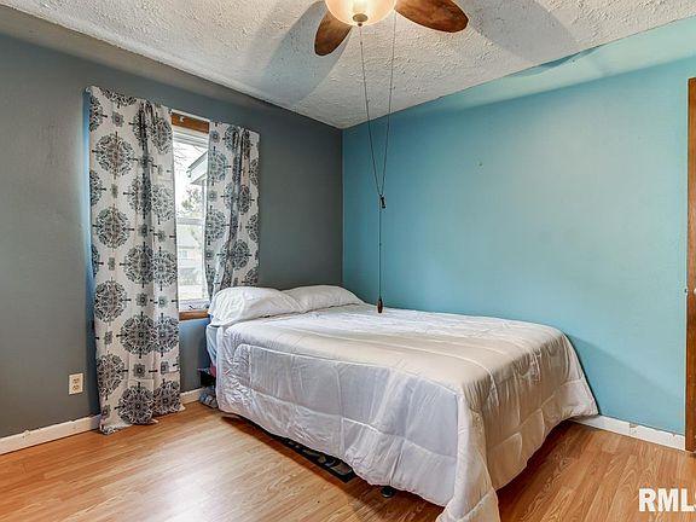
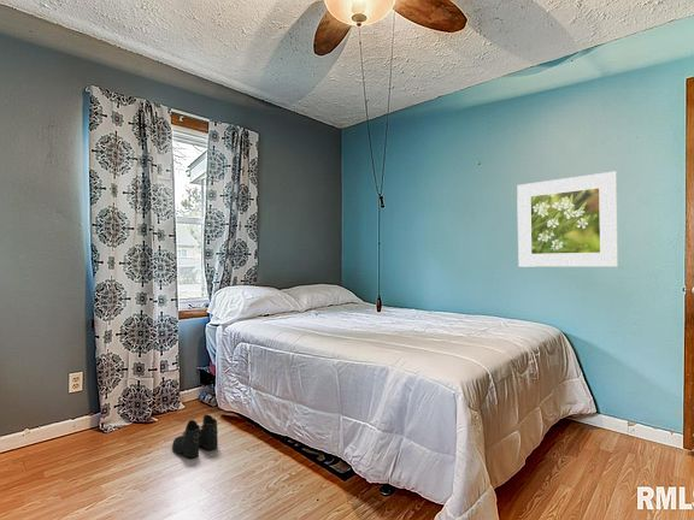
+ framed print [516,170,619,268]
+ boots [171,414,219,459]
